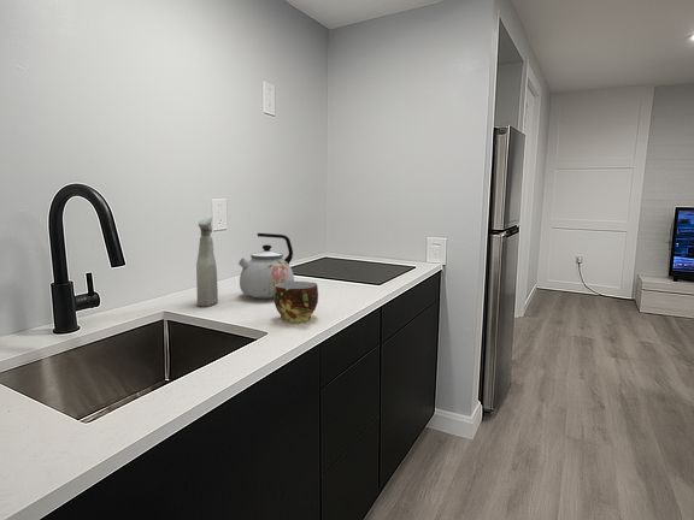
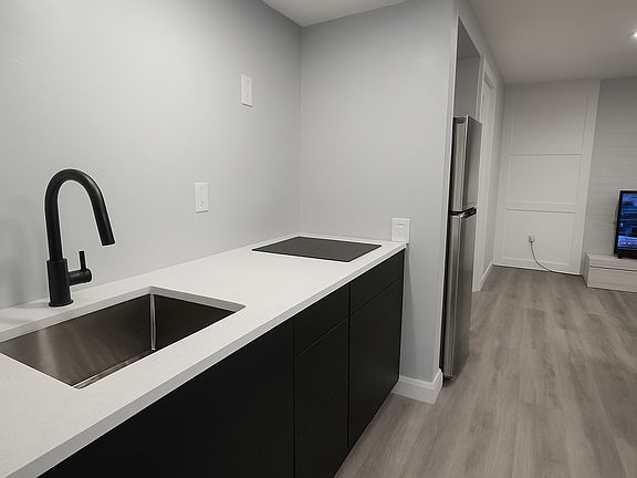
- cup [272,279,319,324]
- spray bottle [195,217,219,307]
- kettle [237,232,295,300]
